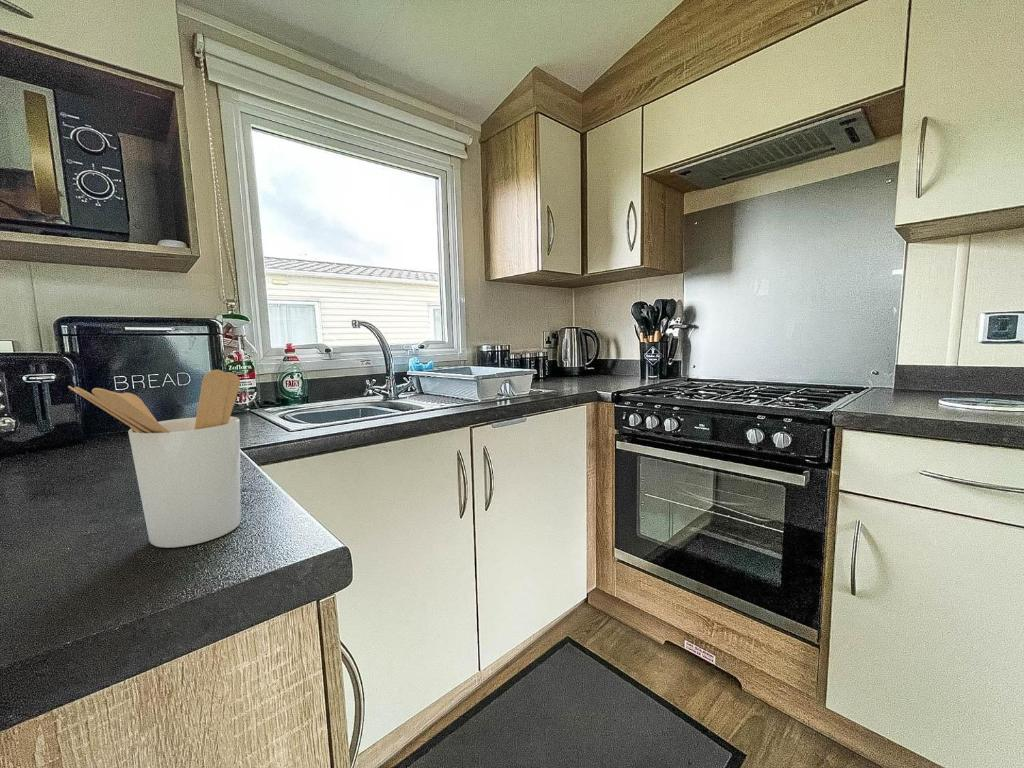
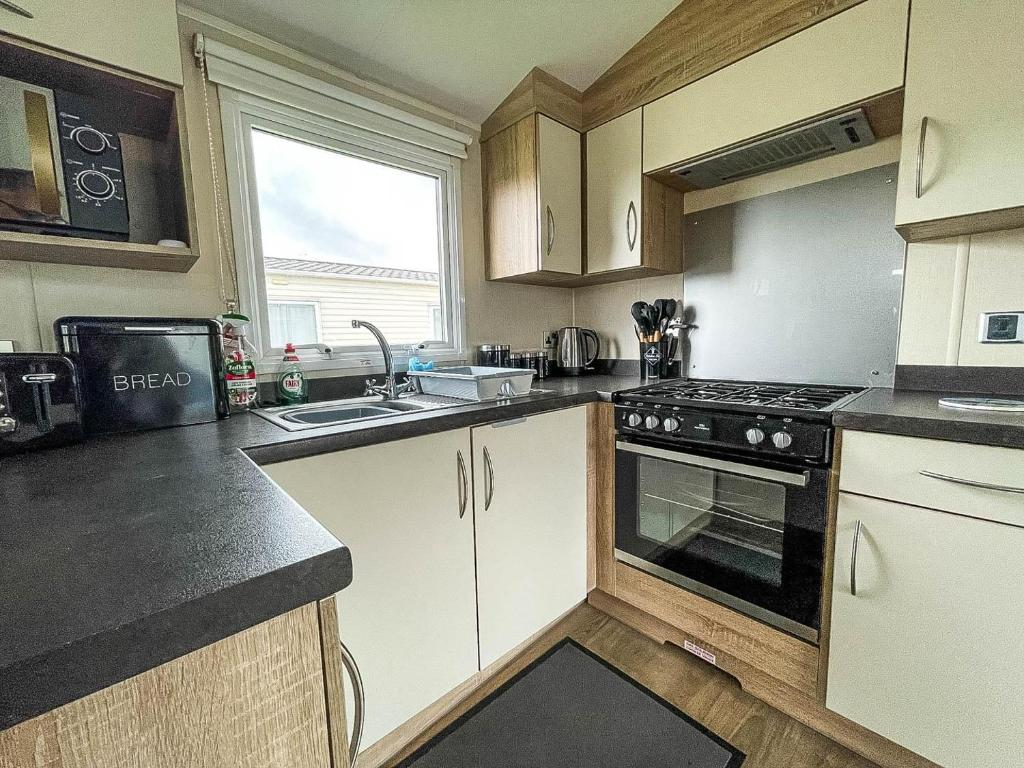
- utensil holder [67,369,242,549]
